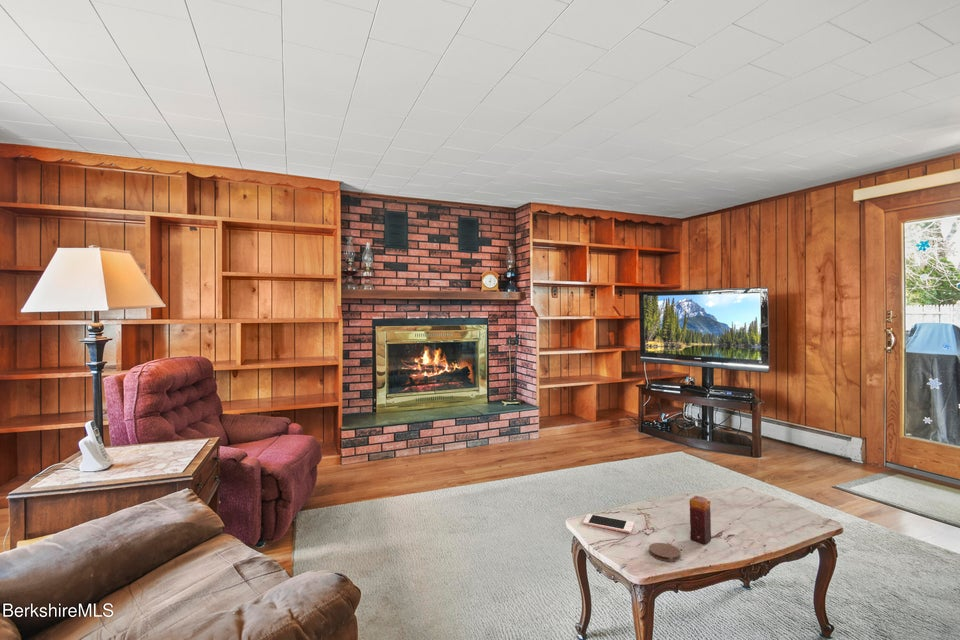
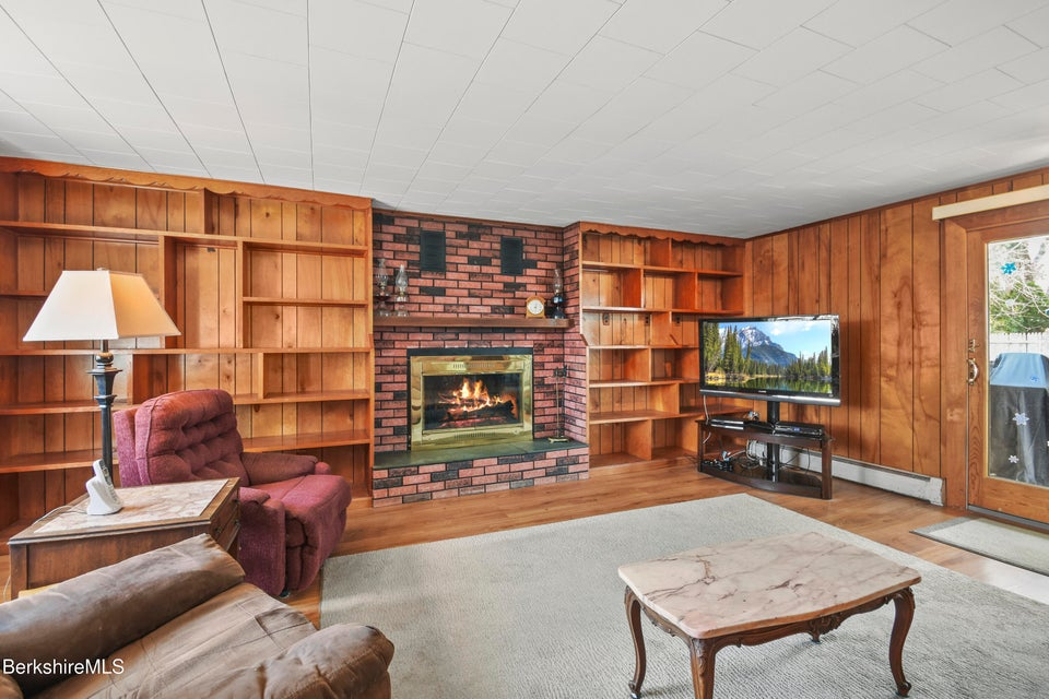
- candle [689,495,712,545]
- cell phone [582,513,635,534]
- coaster [648,542,681,562]
